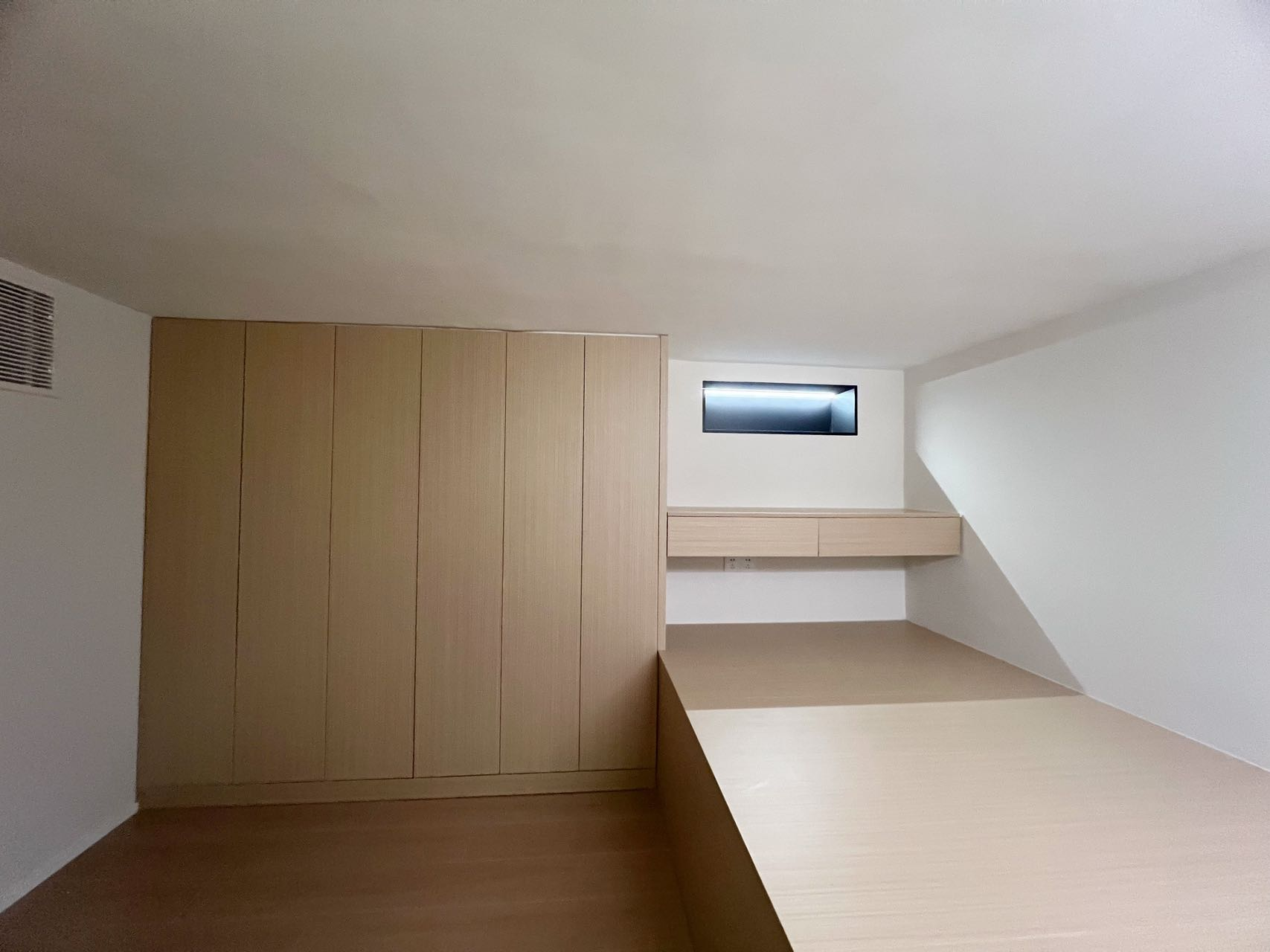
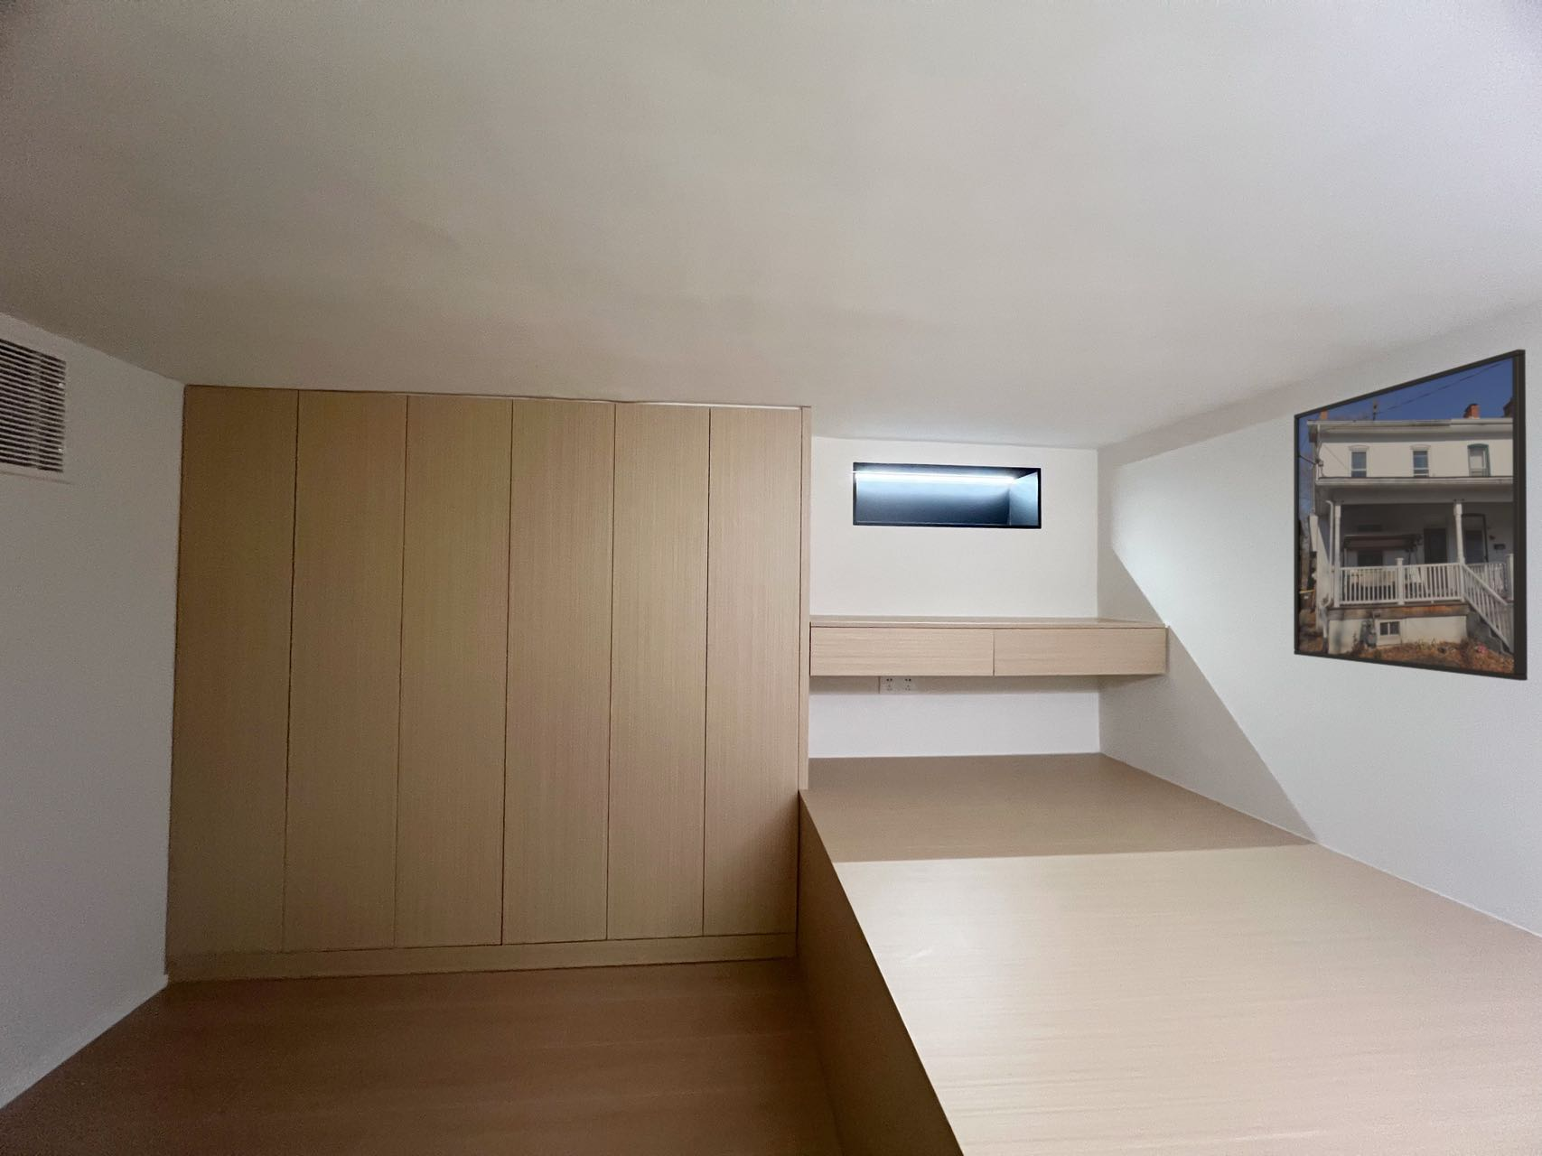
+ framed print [1293,348,1529,682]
